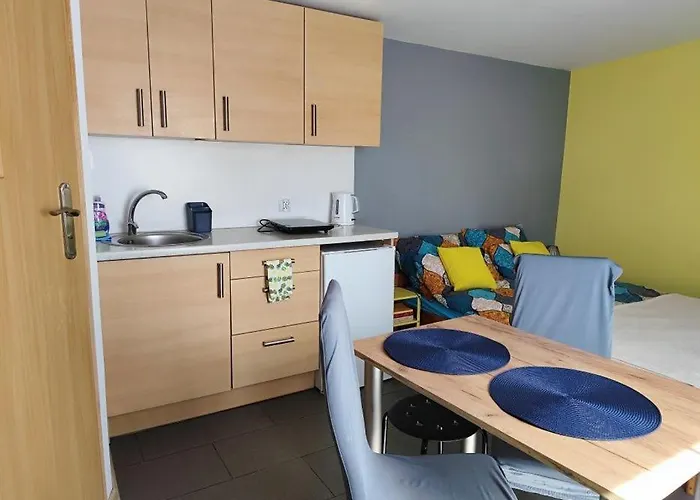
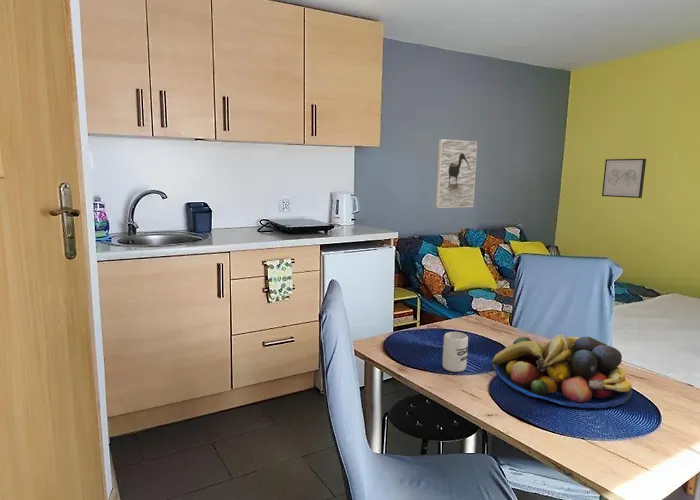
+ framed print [435,138,478,209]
+ fruit bowl [491,333,633,409]
+ cup [441,331,469,373]
+ wall art [601,158,647,199]
